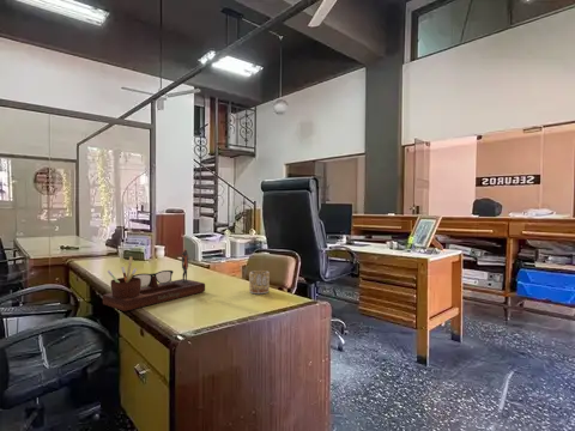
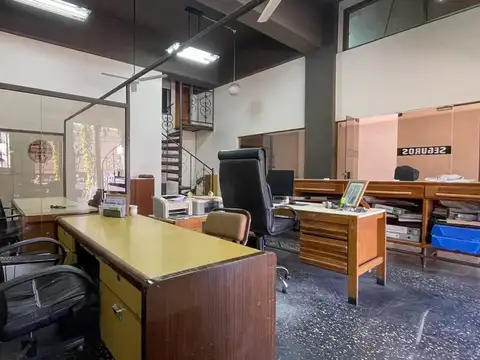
- mug [248,269,271,295]
- desk organizer [102,248,206,312]
